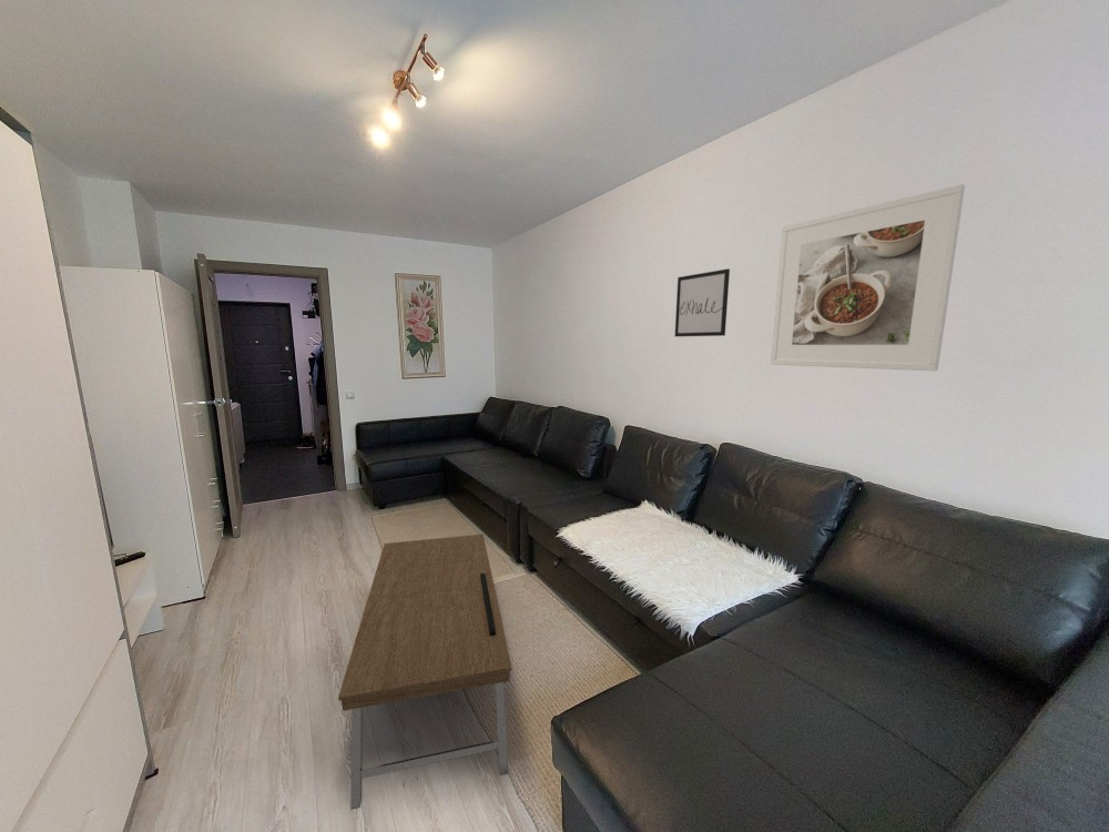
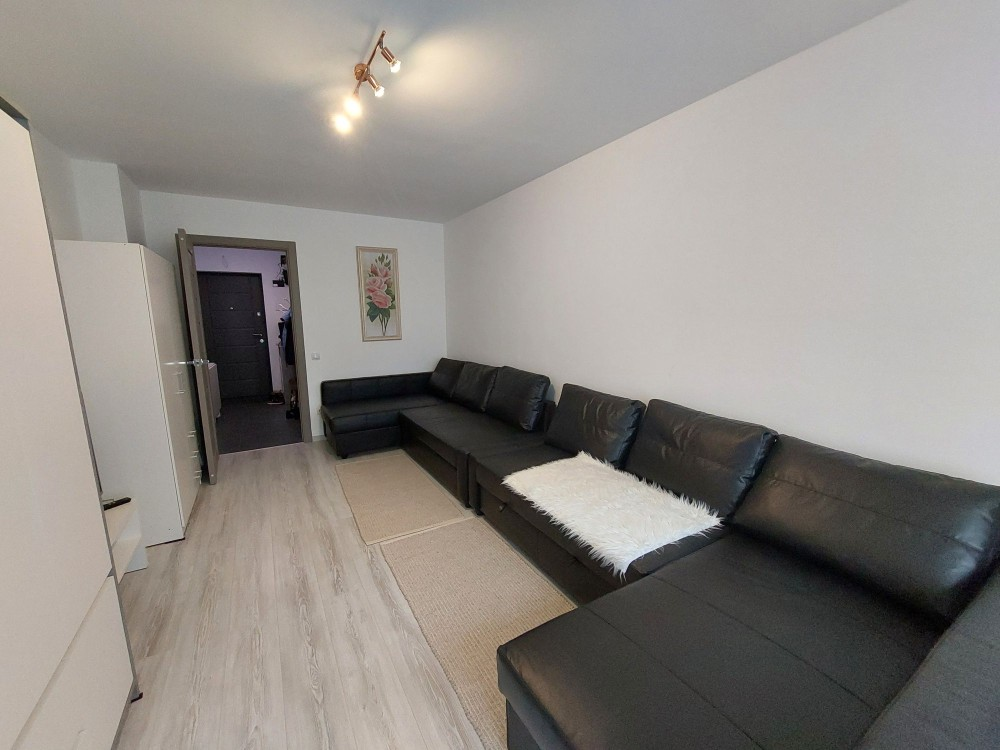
- wall art [674,267,731,337]
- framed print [770,183,966,372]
- coffee table [337,534,512,811]
